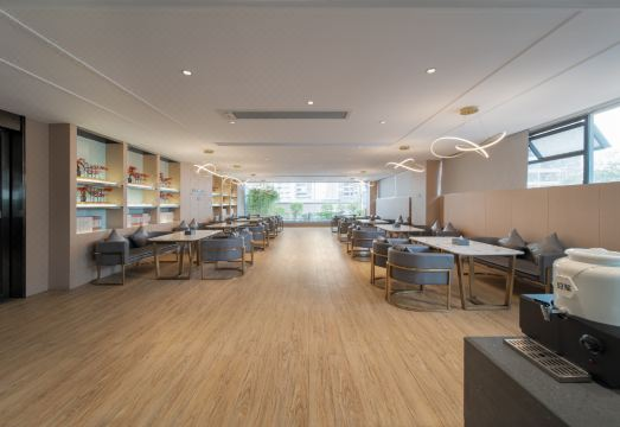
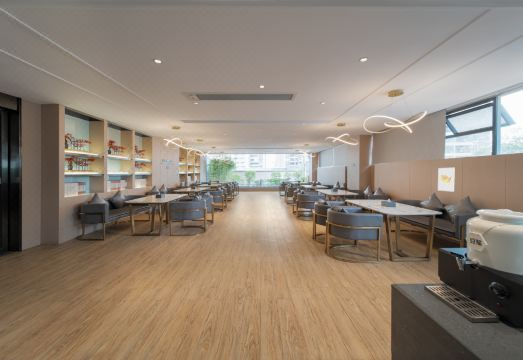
+ wall art [437,167,456,193]
